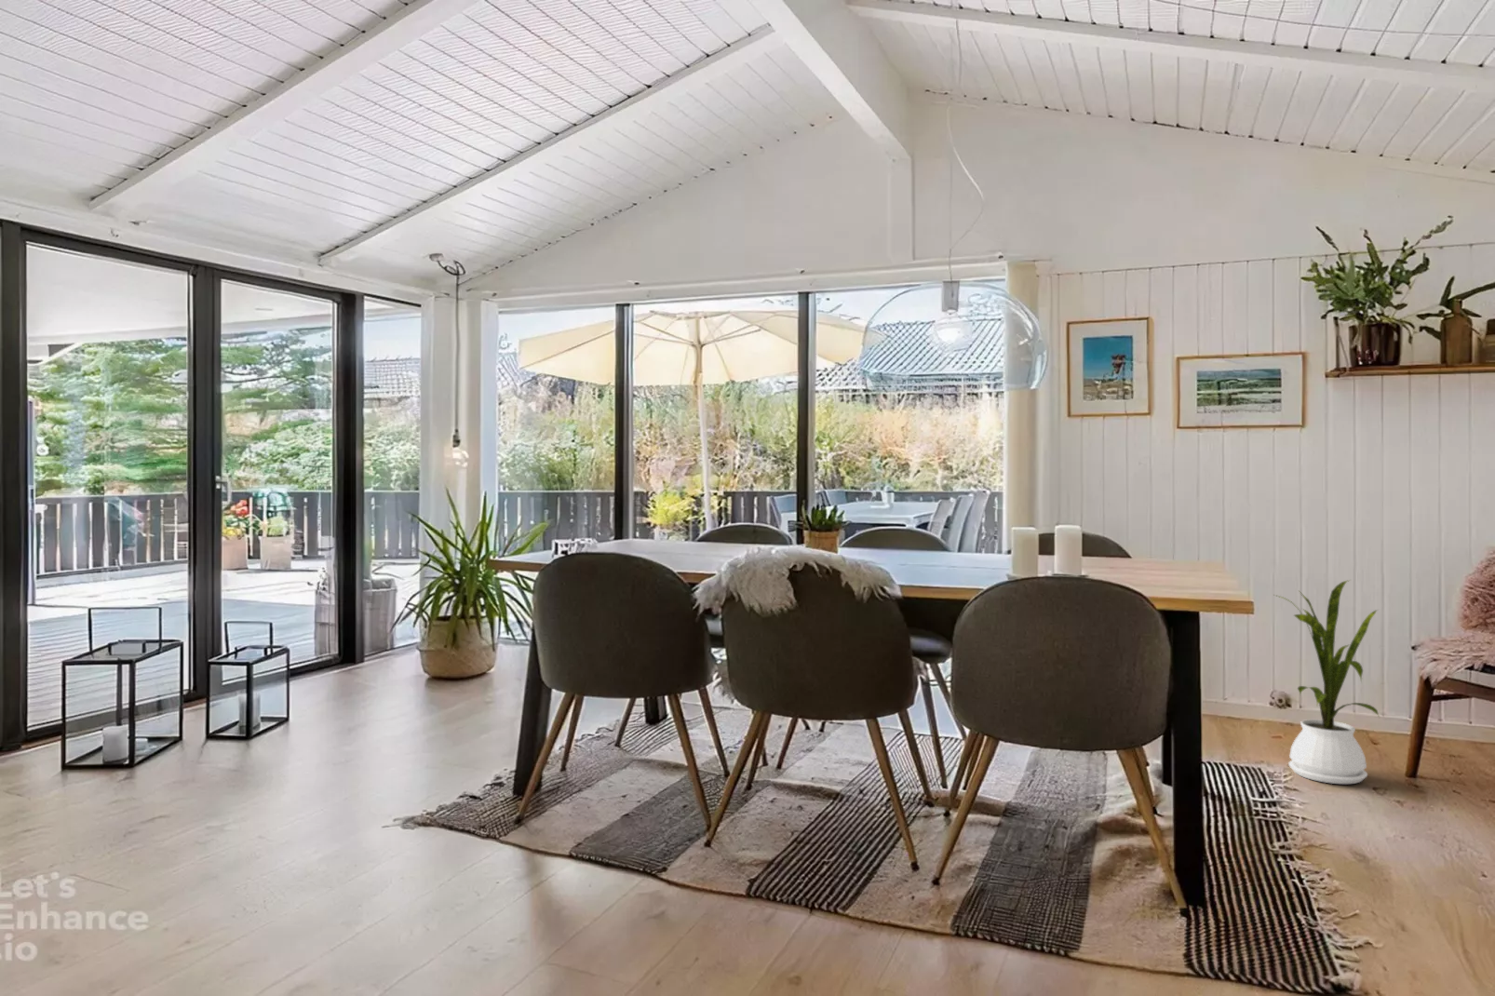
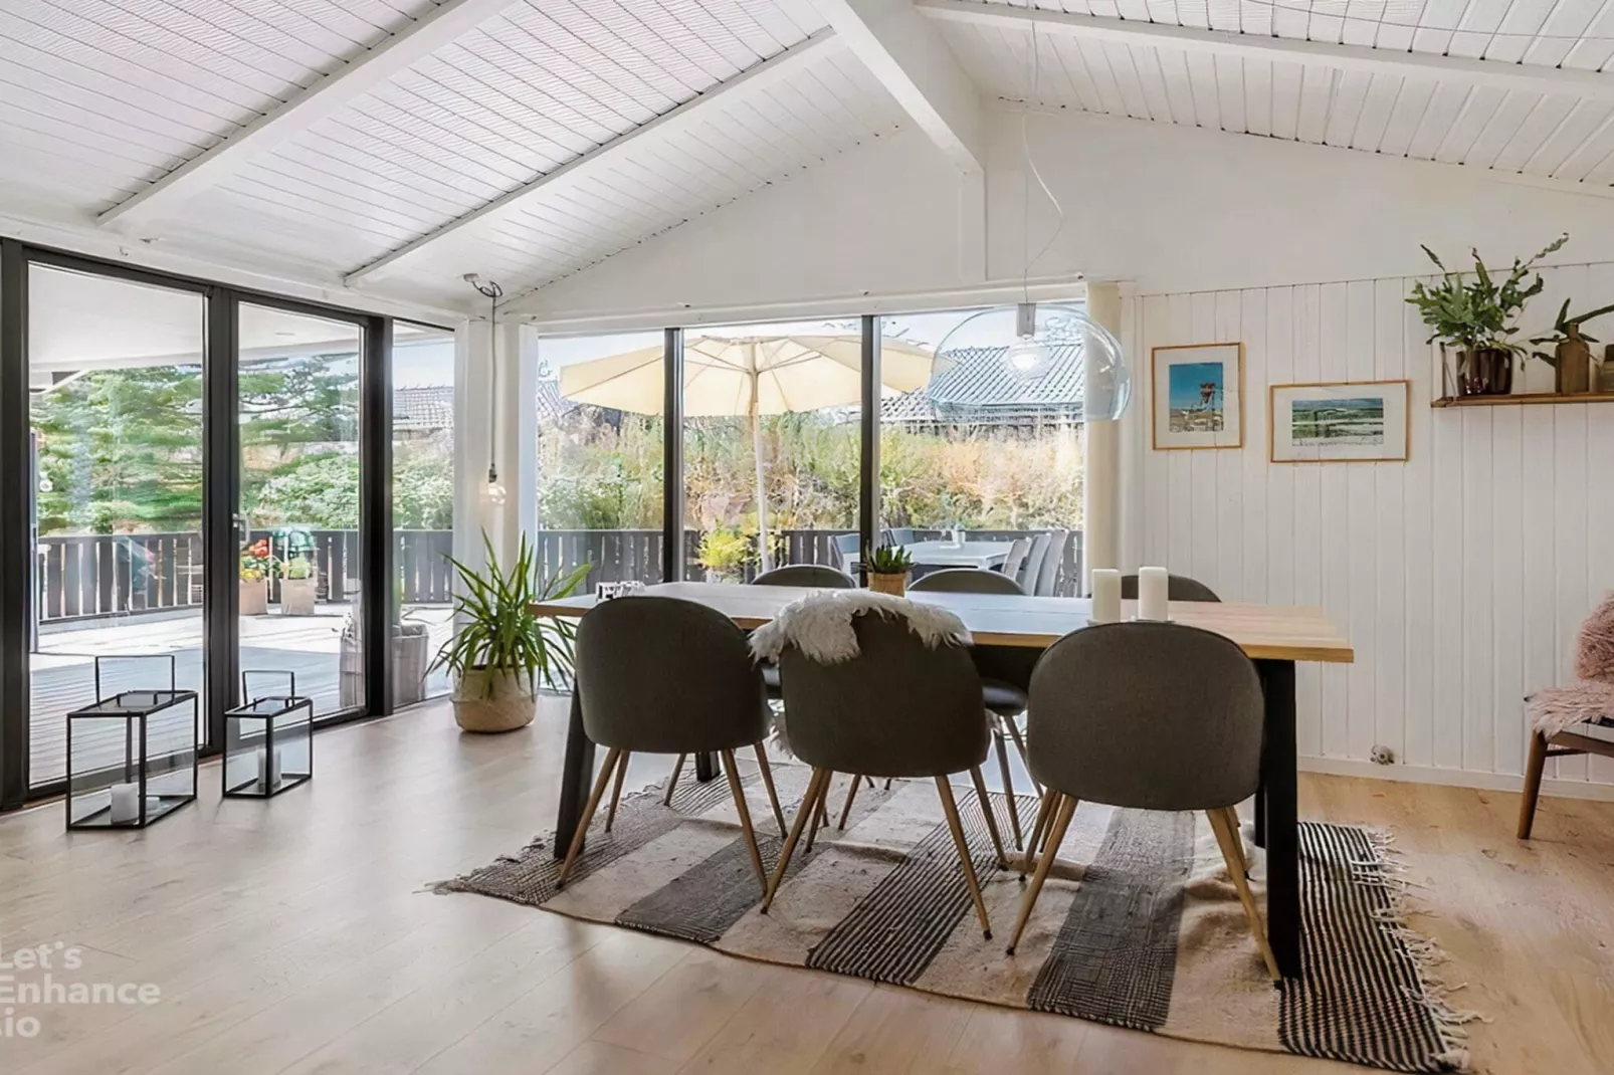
- house plant [1270,579,1381,785]
